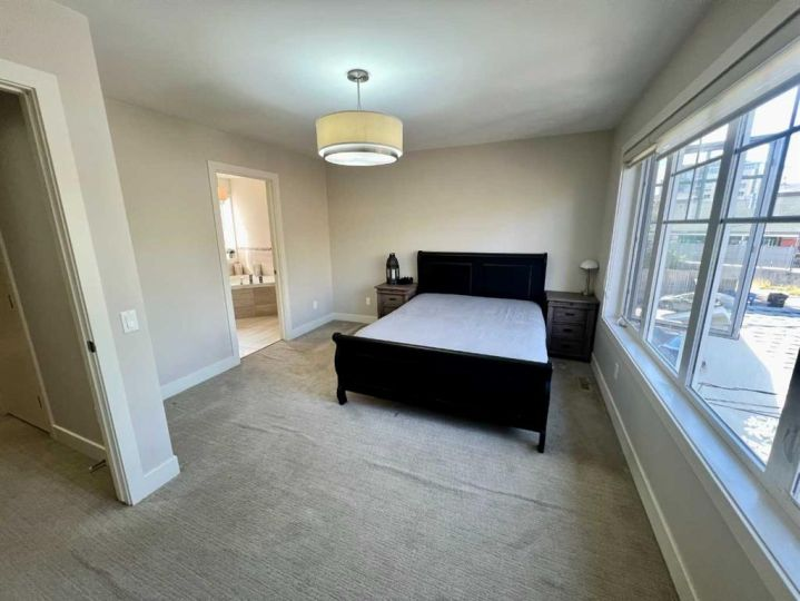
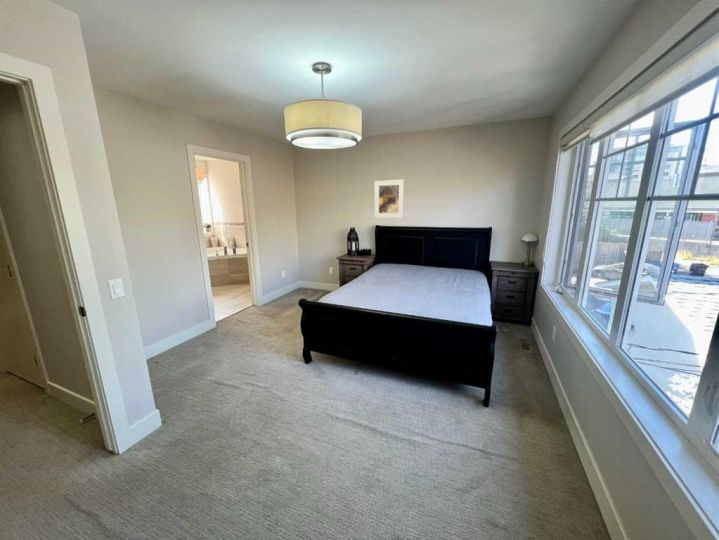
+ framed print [373,178,405,219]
